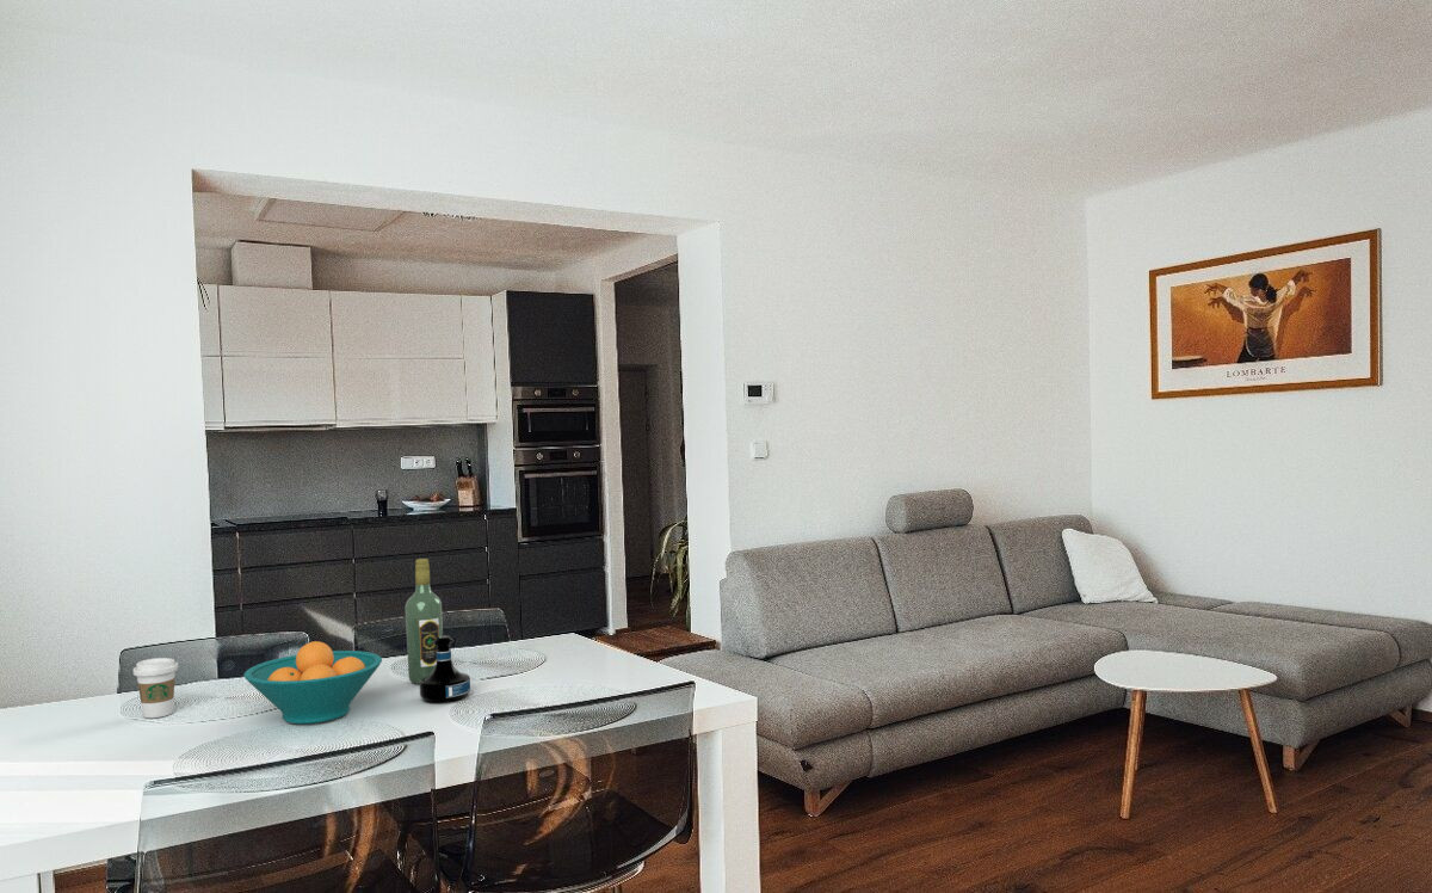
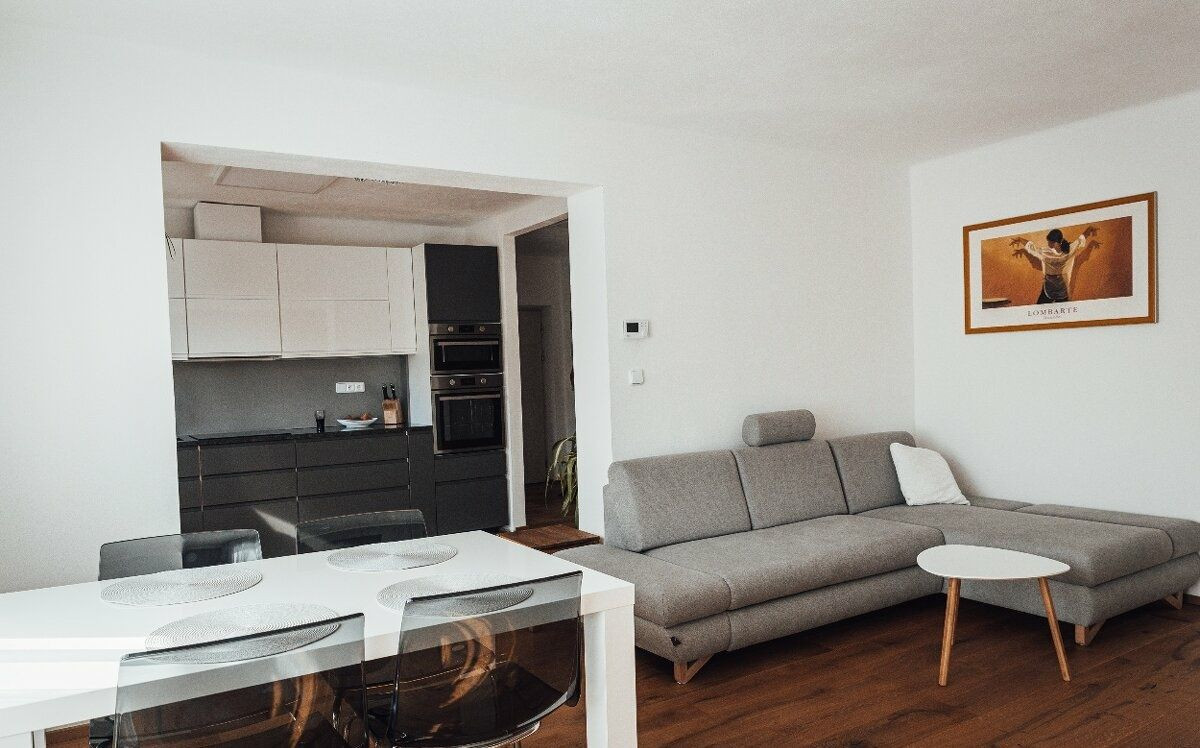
- fruit bowl [242,640,383,726]
- wine bottle [405,558,444,685]
- tequila bottle [419,634,471,704]
- coffee cup [132,657,179,719]
